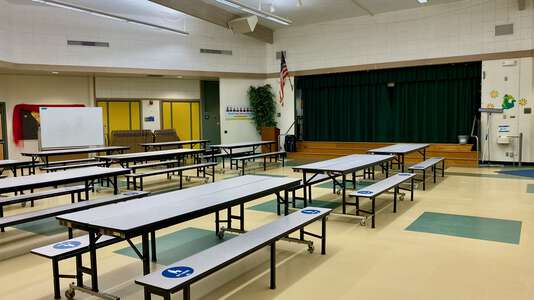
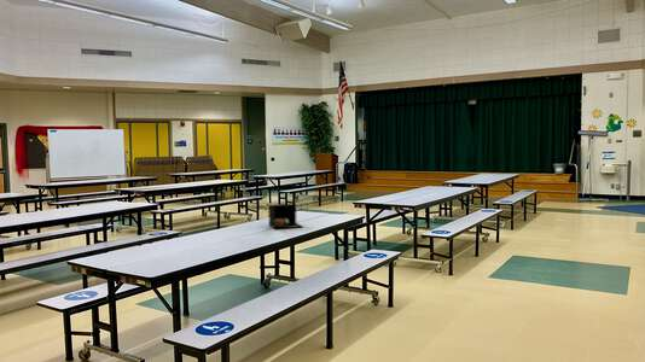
+ lunch box [267,203,303,229]
